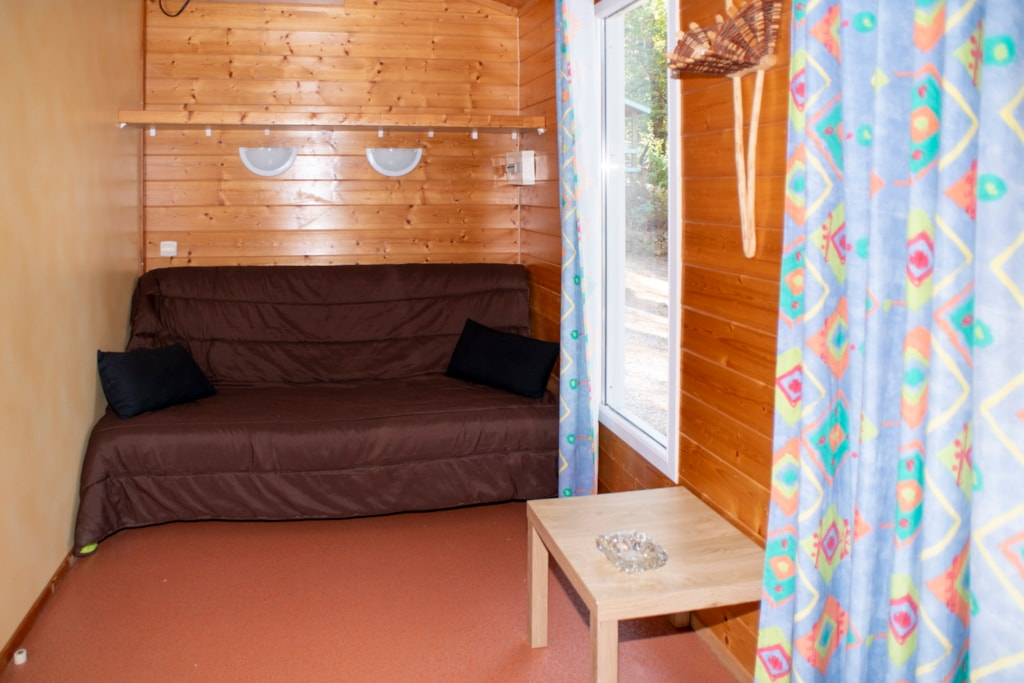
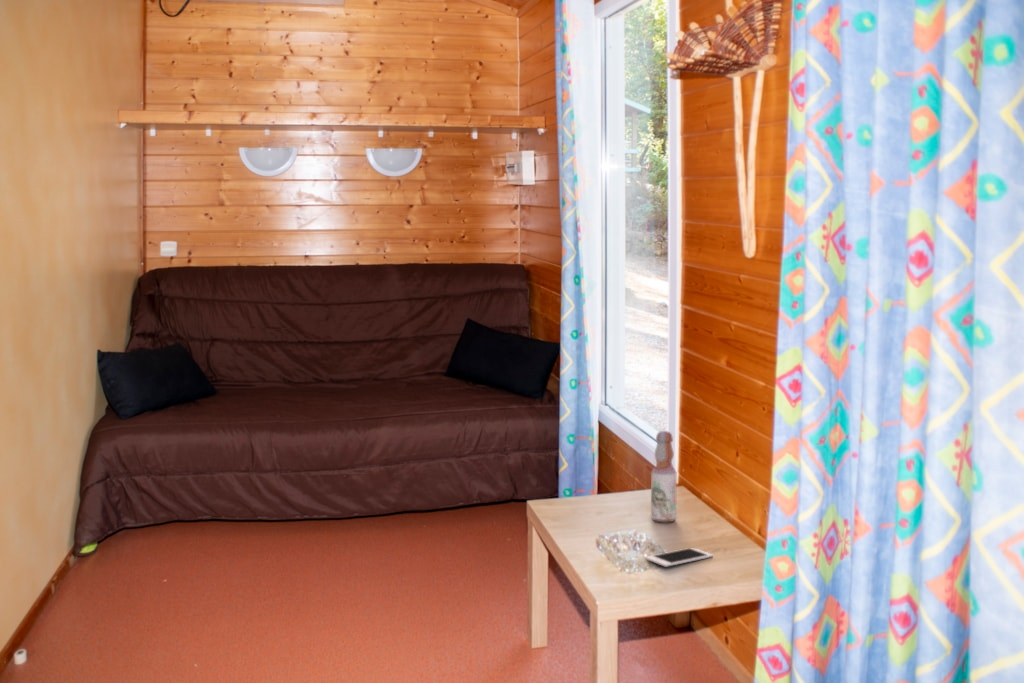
+ cell phone [645,547,714,568]
+ bottle [650,430,678,523]
